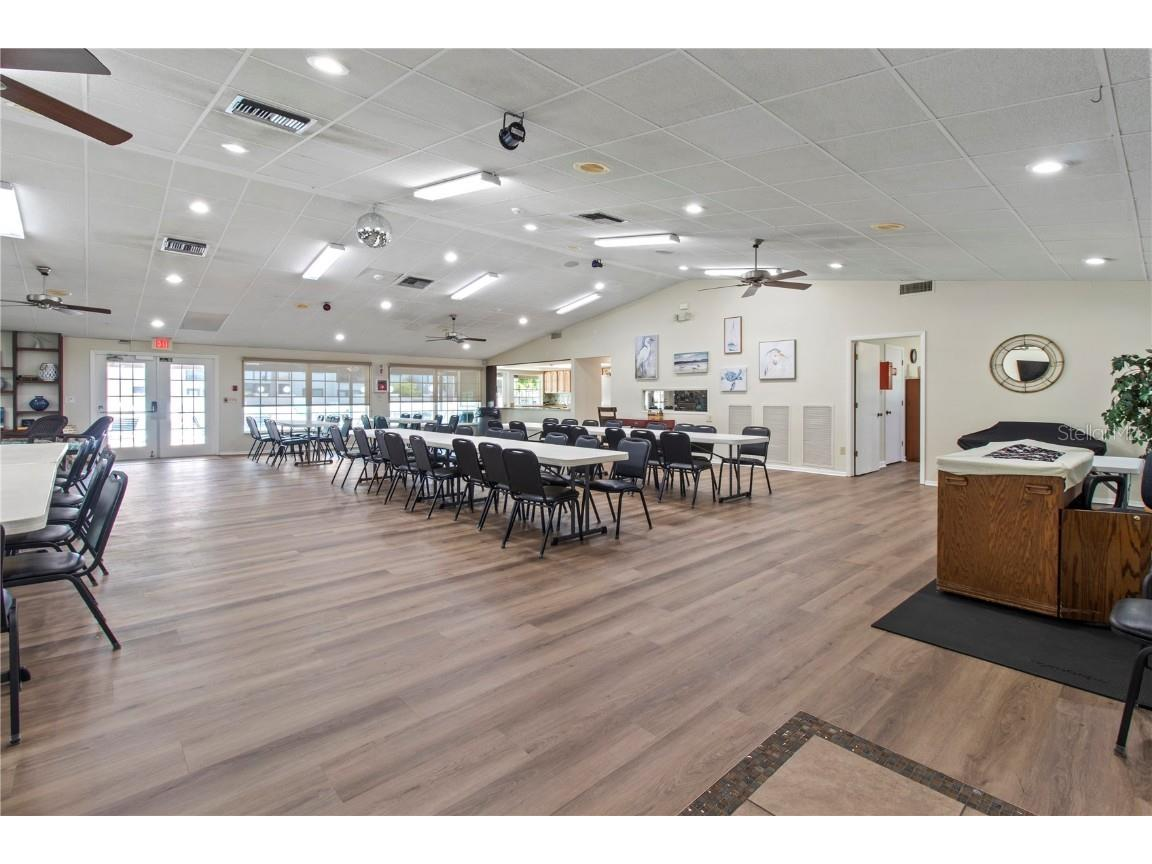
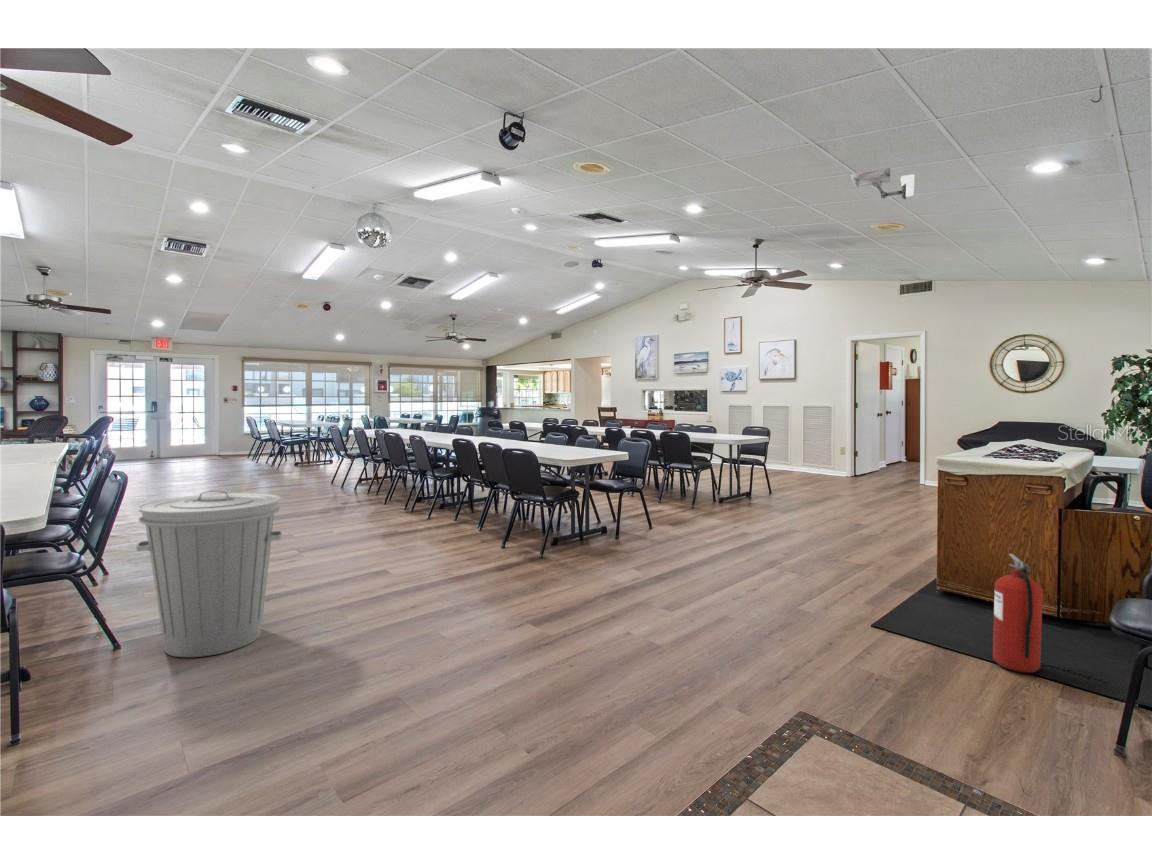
+ security camera [850,167,915,200]
+ fire extinguisher [992,553,1044,674]
+ trash can [135,489,283,658]
